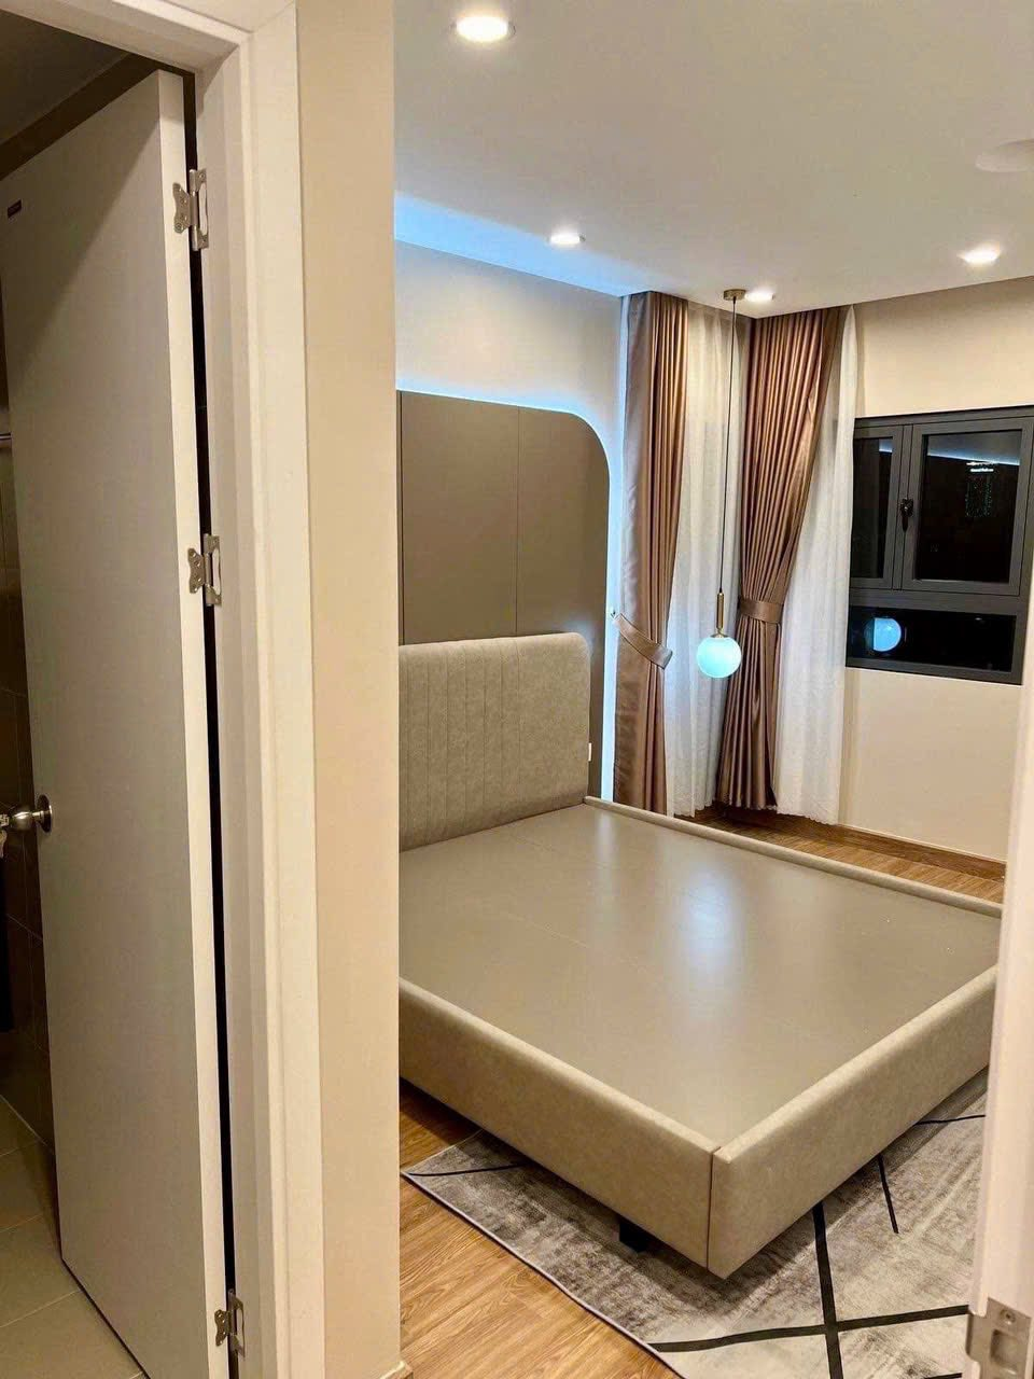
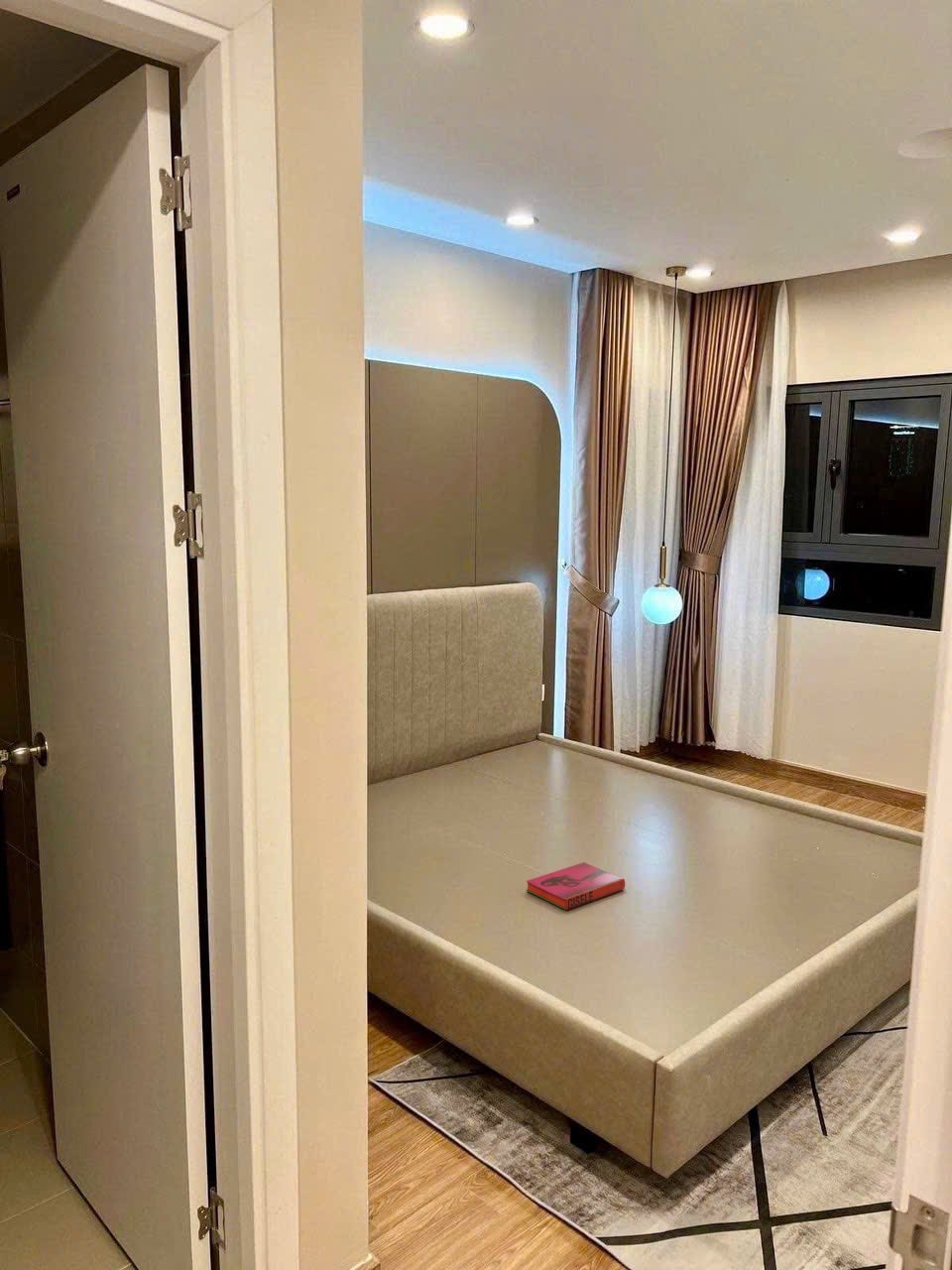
+ hardback book [525,861,626,911]
